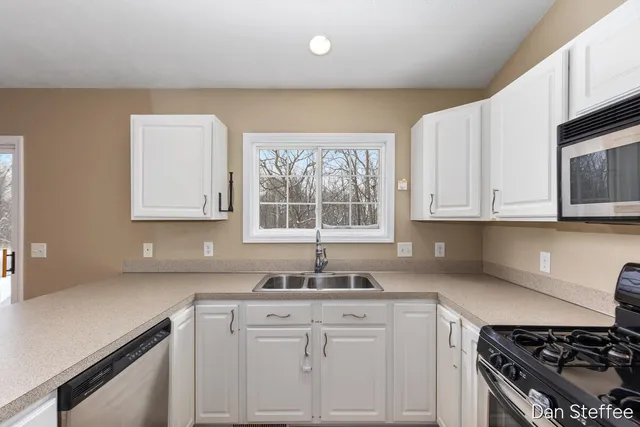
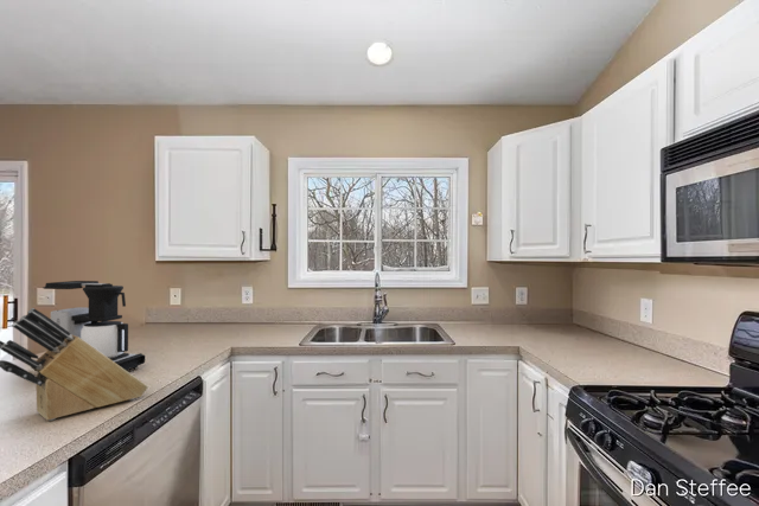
+ knife block [0,307,149,422]
+ coffee maker [42,280,146,371]
